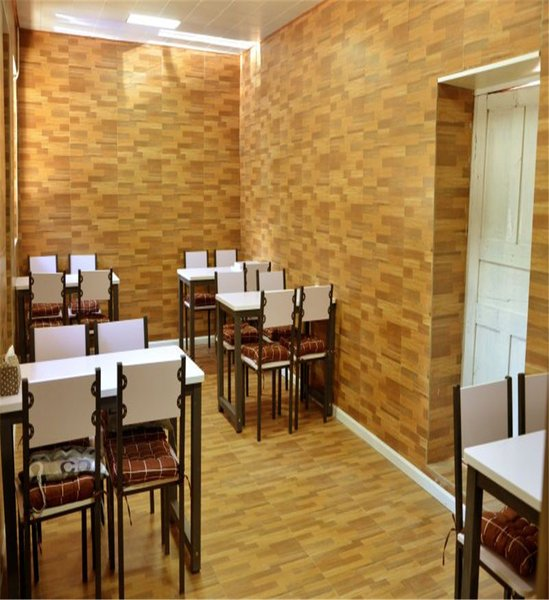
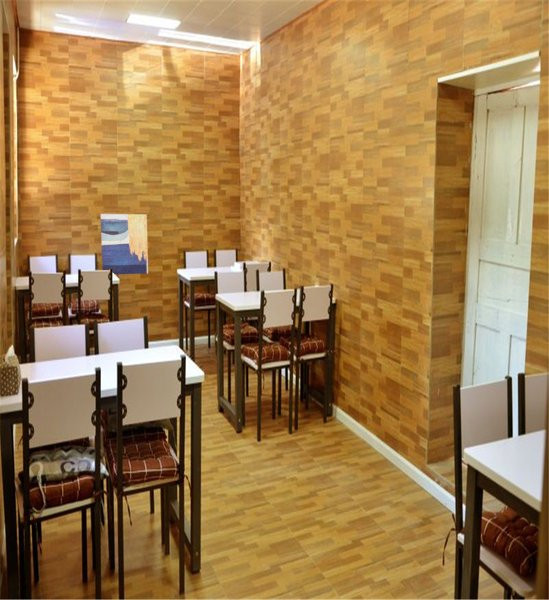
+ wall art [99,213,149,275]
